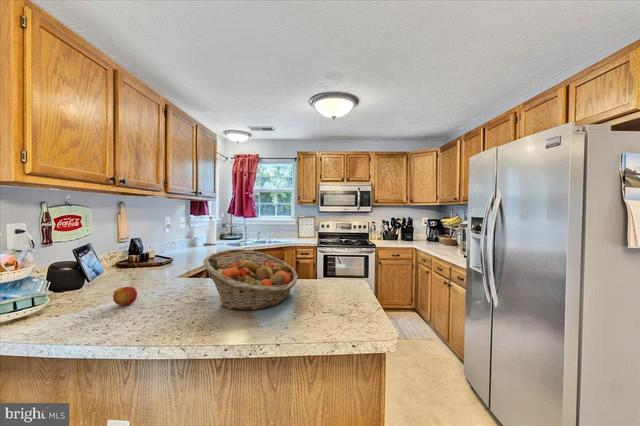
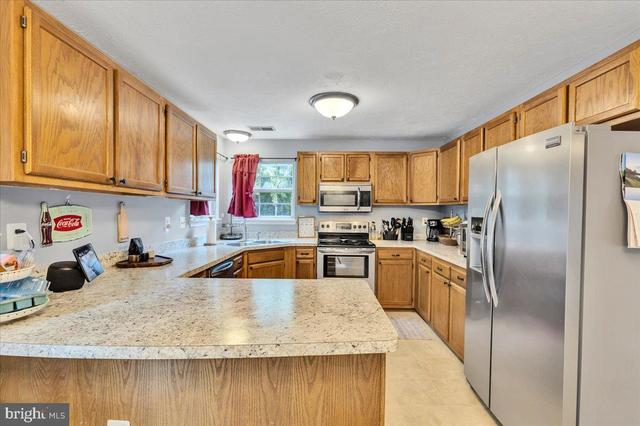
- fruit basket [202,248,299,312]
- apple [112,286,138,307]
